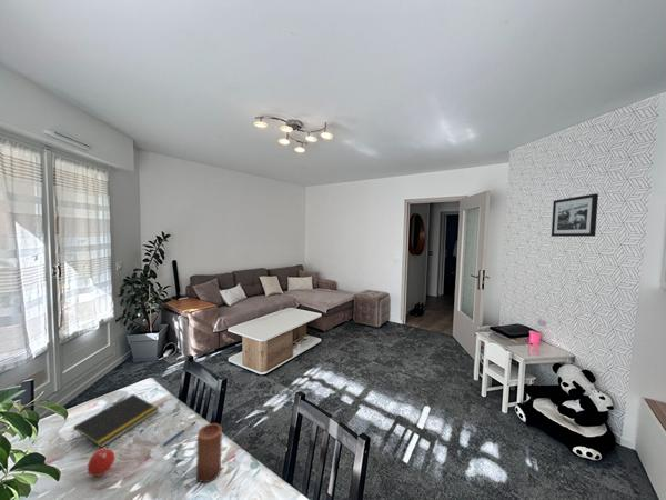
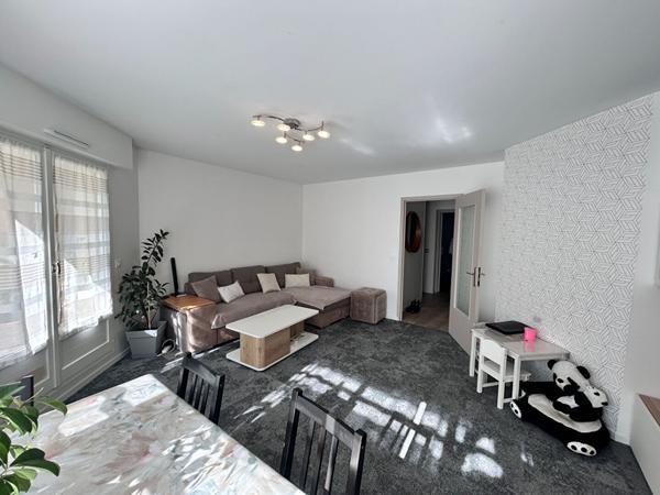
- candle [195,422,223,483]
- picture frame [551,192,599,238]
- pen [162,420,198,447]
- notepad [71,393,160,449]
- fruit [87,443,115,478]
